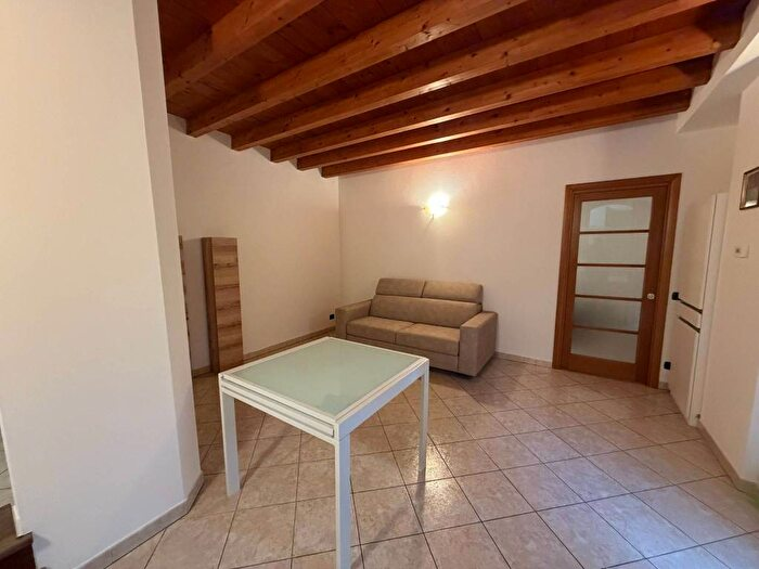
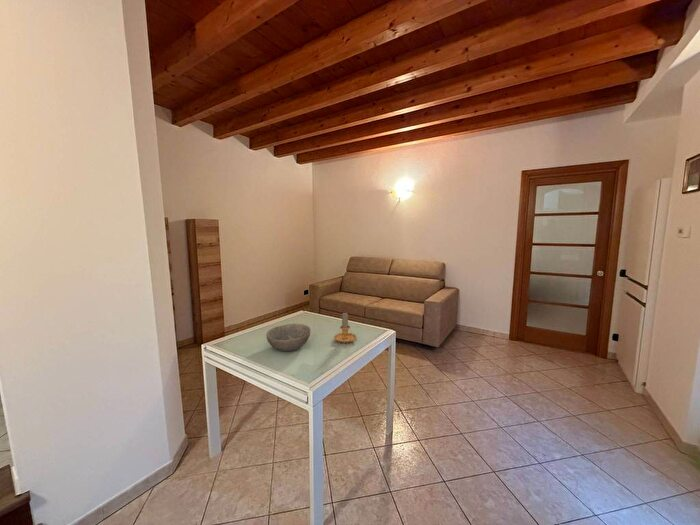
+ candle [333,312,357,344]
+ bowl [265,323,312,352]
